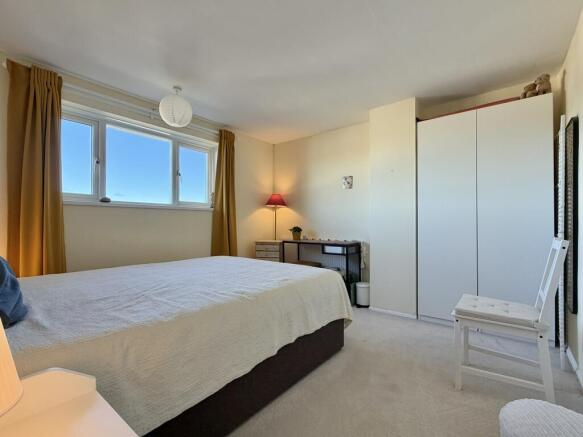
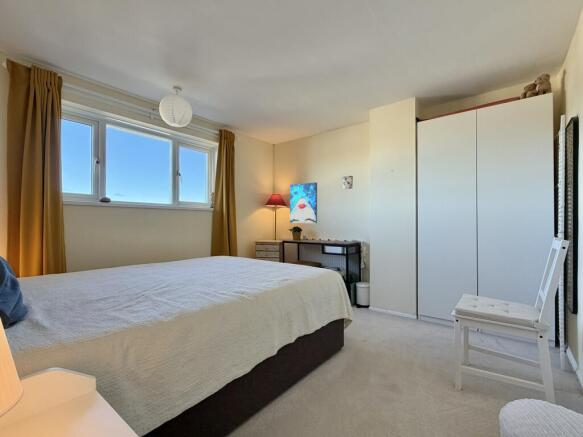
+ wall art [289,181,318,224]
